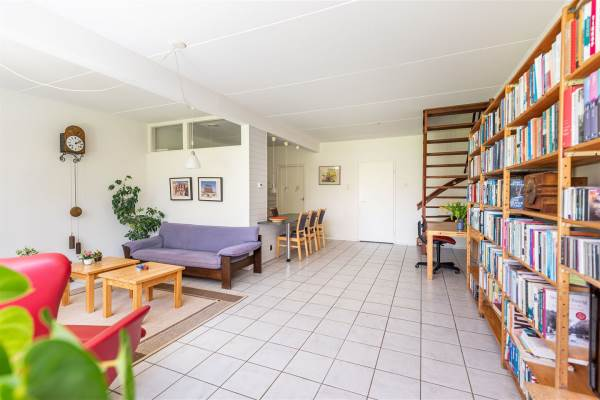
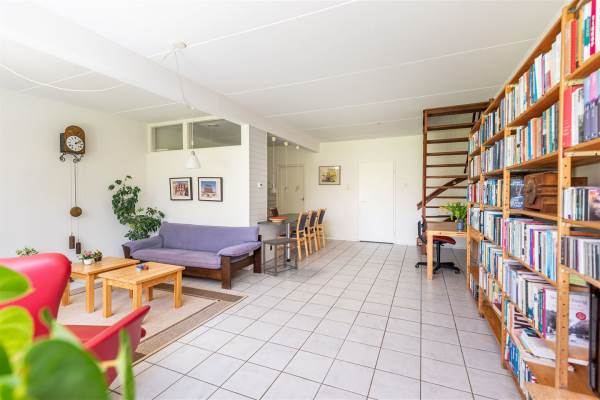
+ side table [261,237,299,277]
